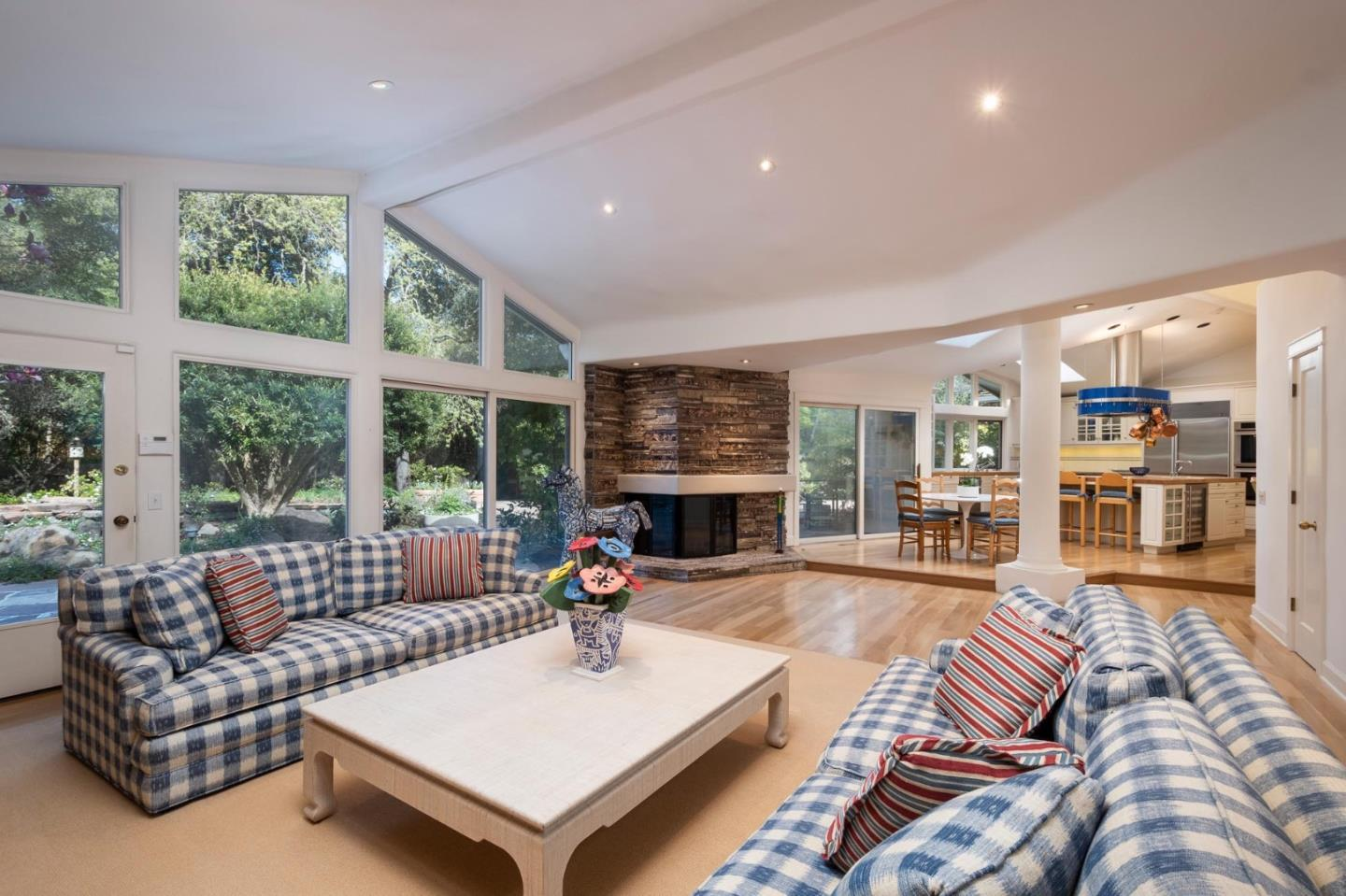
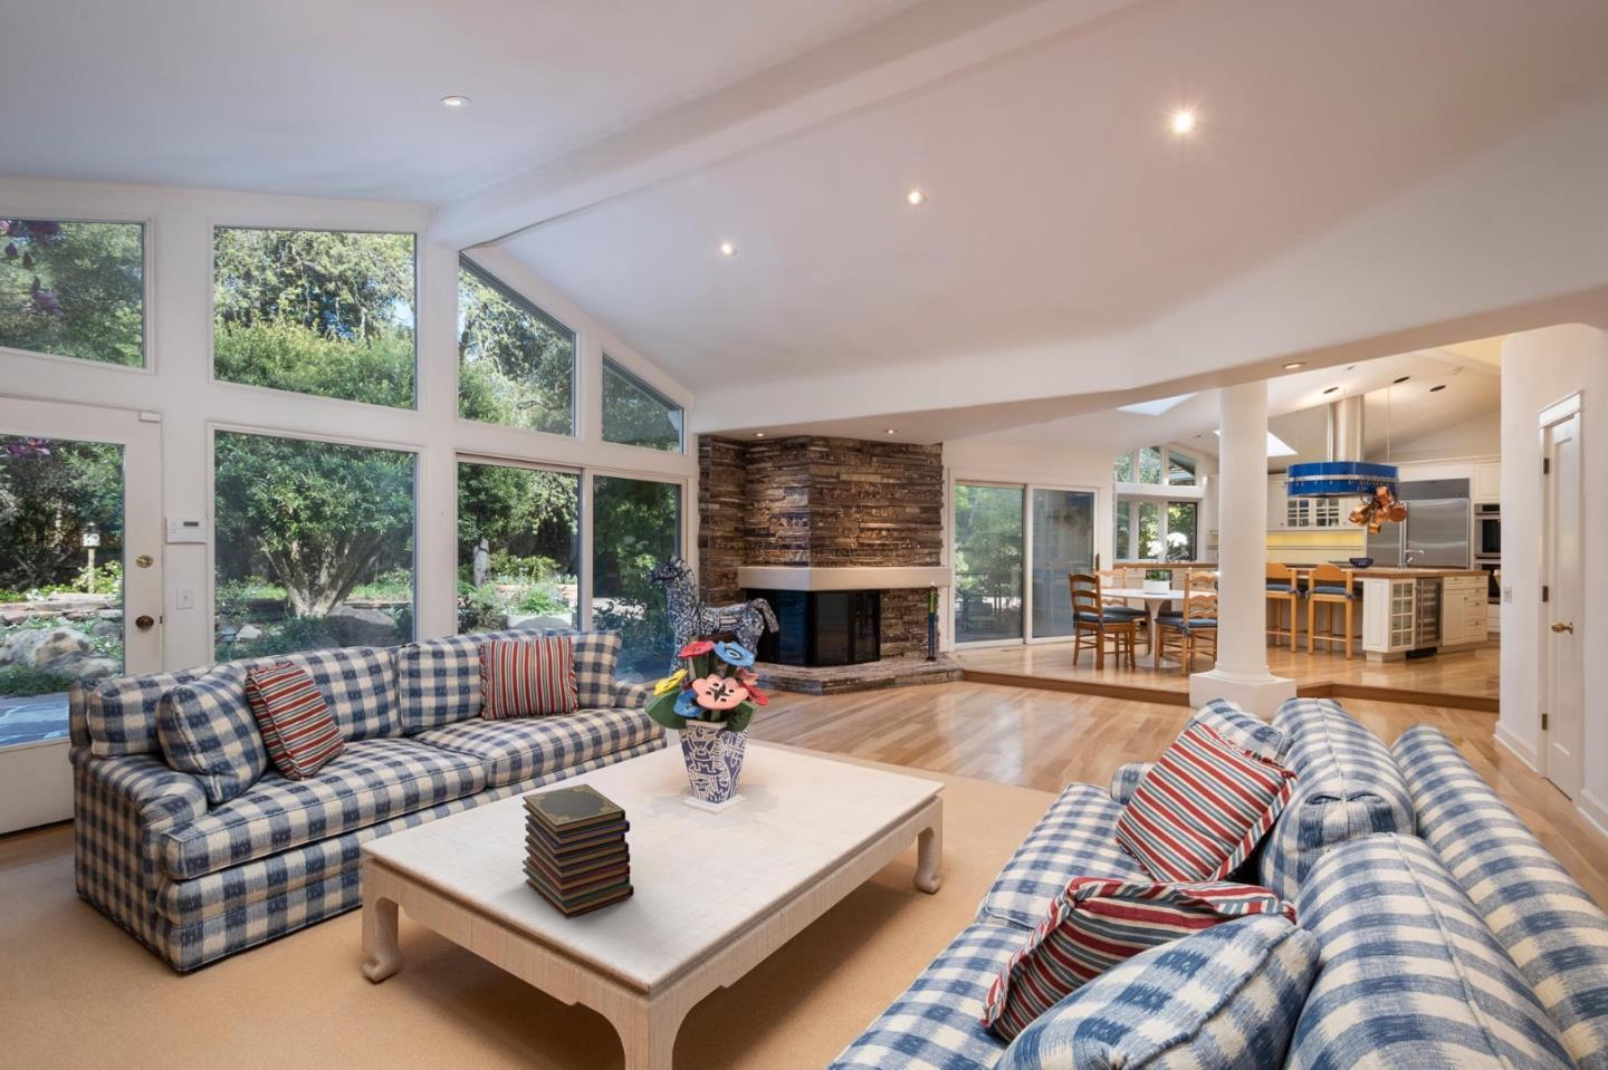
+ book stack [522,783,636,920]
